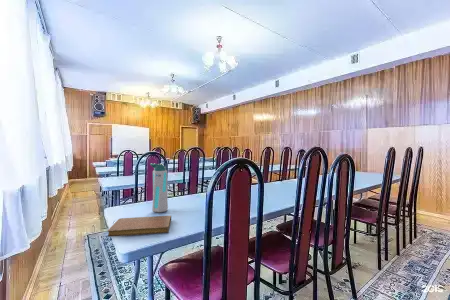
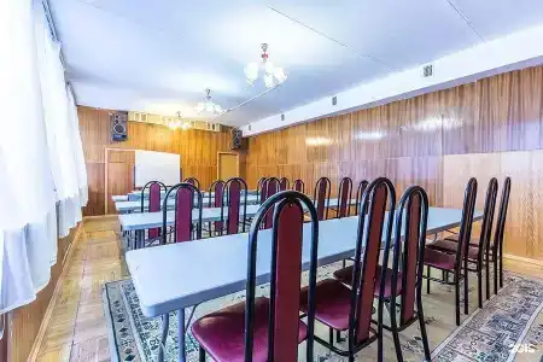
- water bottle [149,162,169,213]
- notebook [107,215,172,238]
